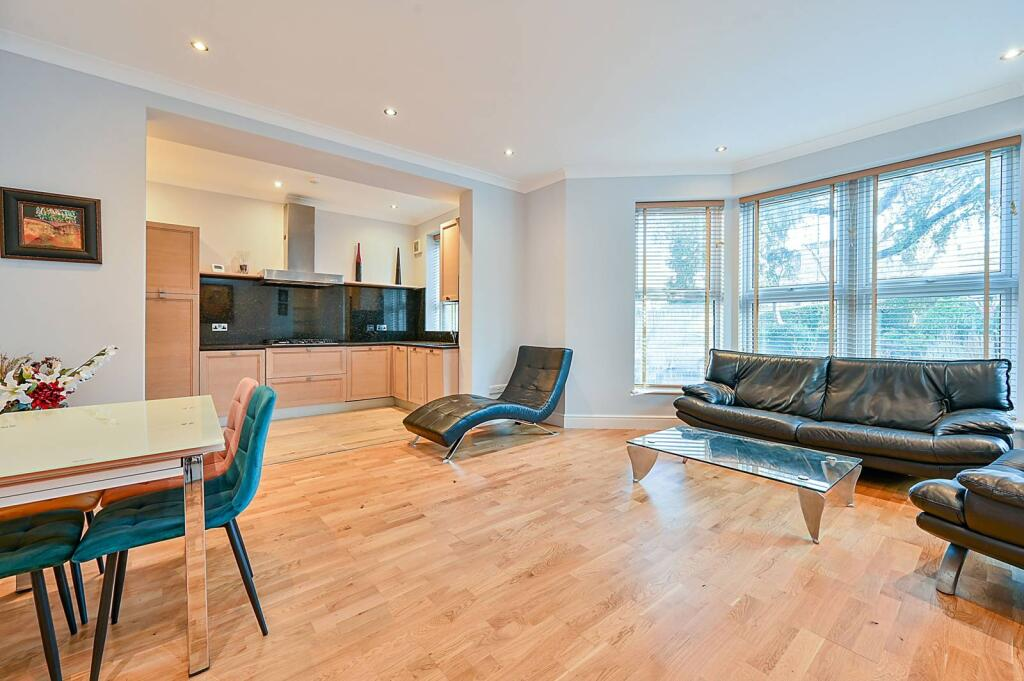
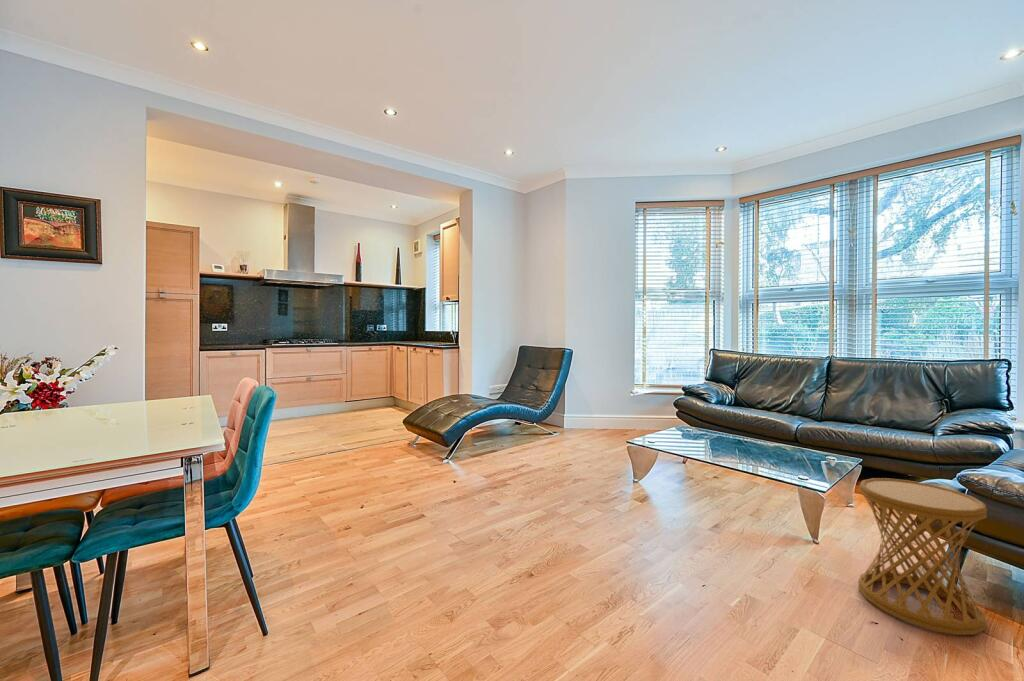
+ side table [857,477,988,636]
